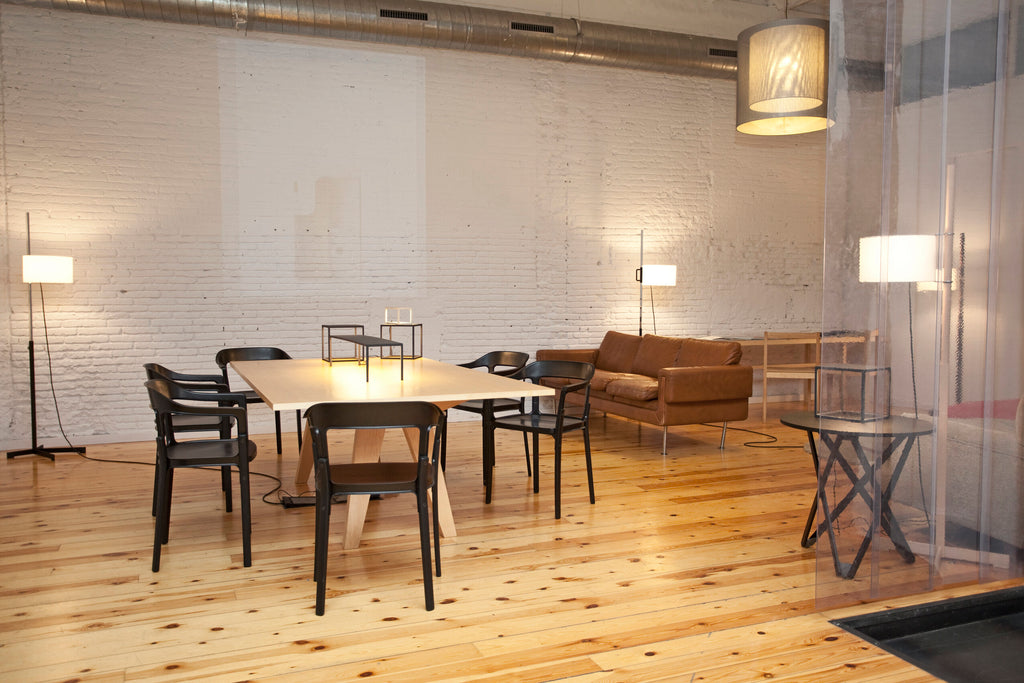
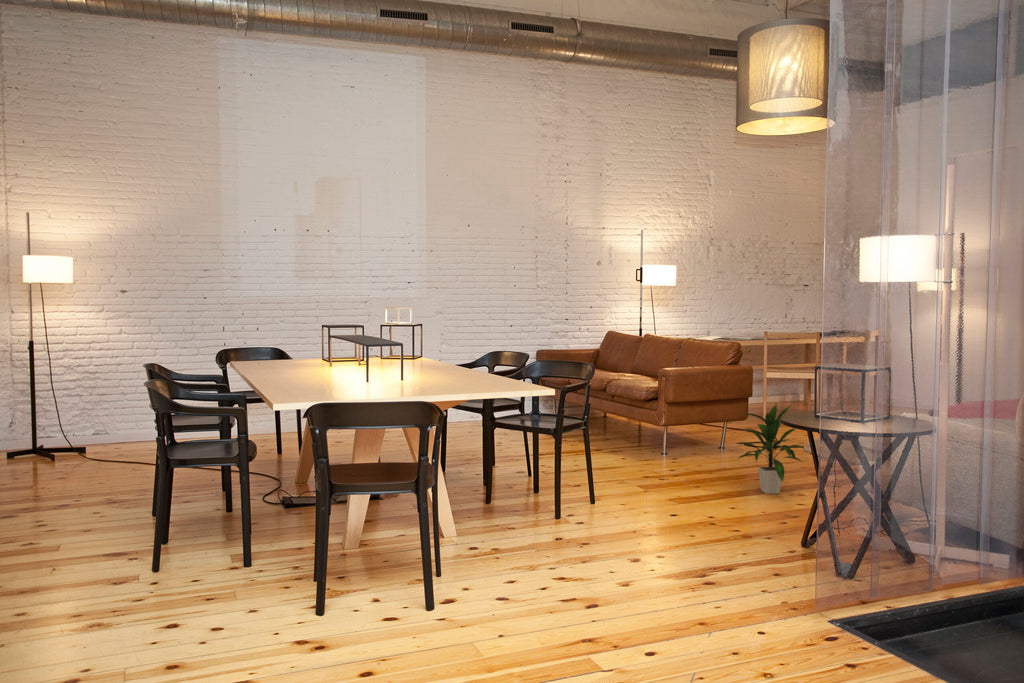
+ indoor plant [730,402,805,495]
